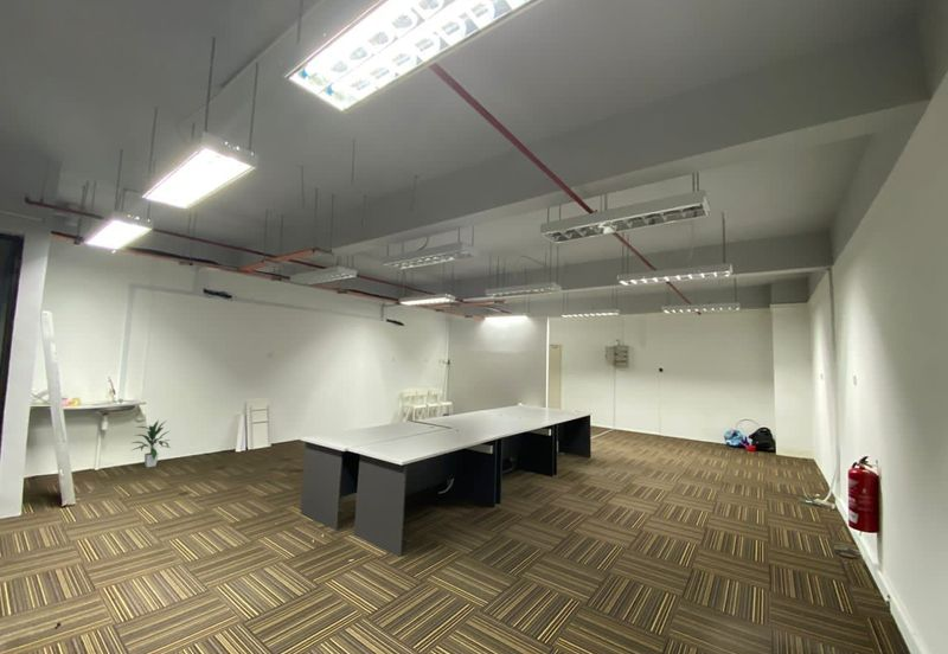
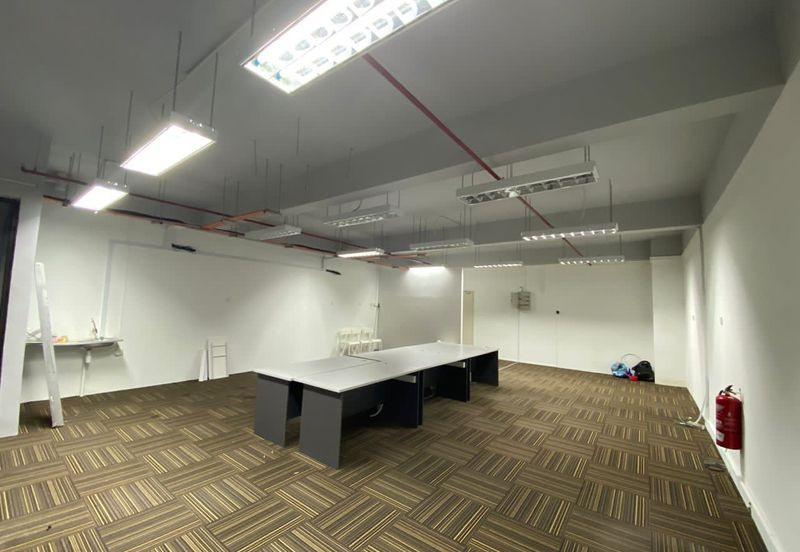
- indoor plant [129,419,173,468]
